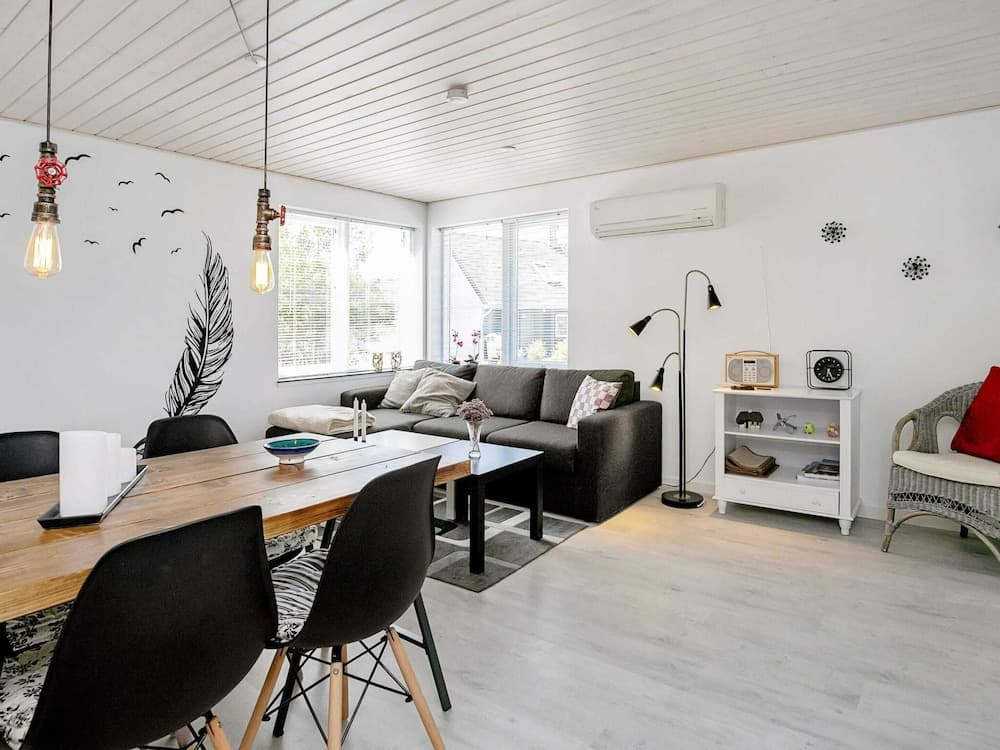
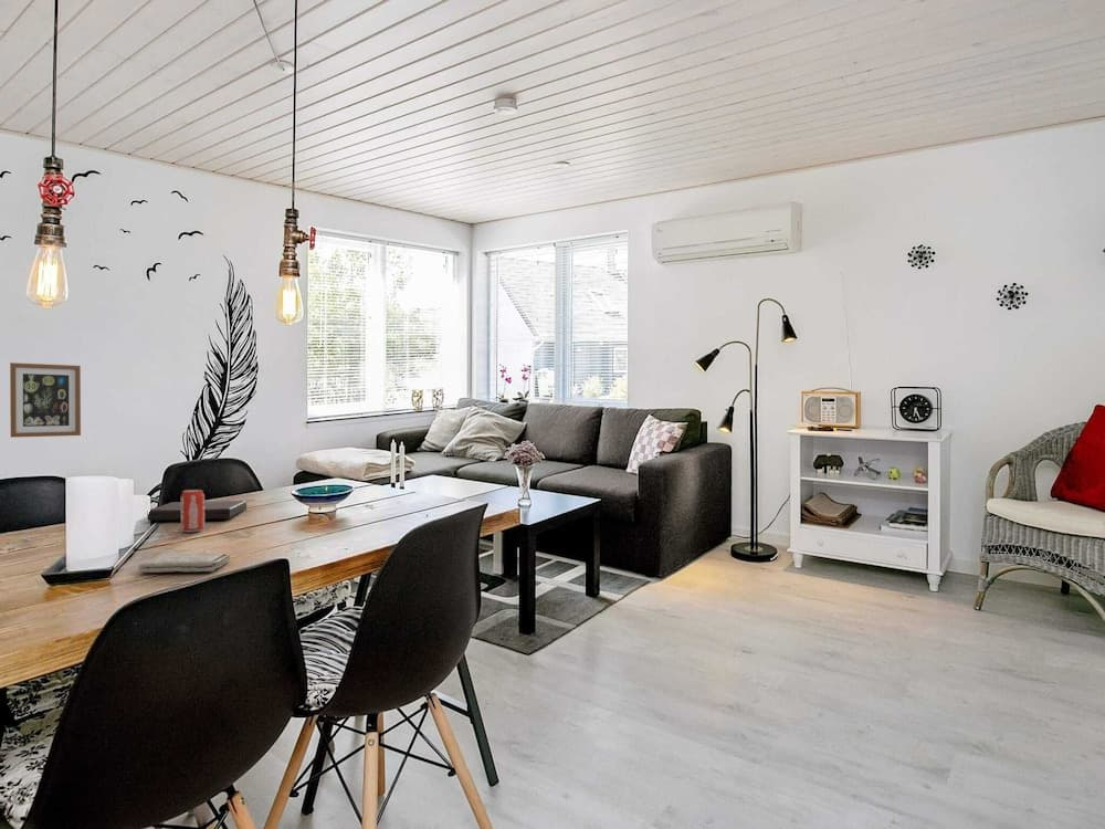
+ washcloth [137,549,231,574]
+ wall art [9,361,82,439]
+ beverage can [180,489,206,533]
+ book [146,500,248,522]
